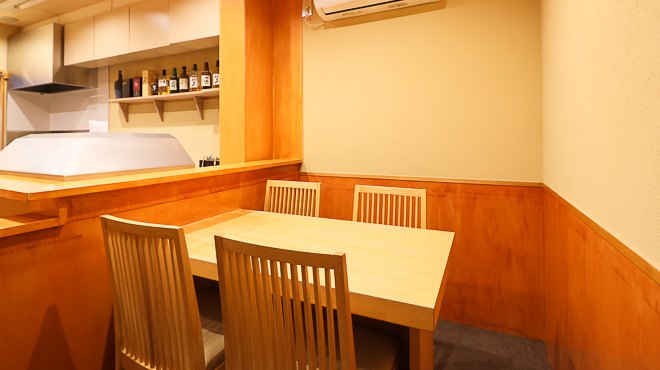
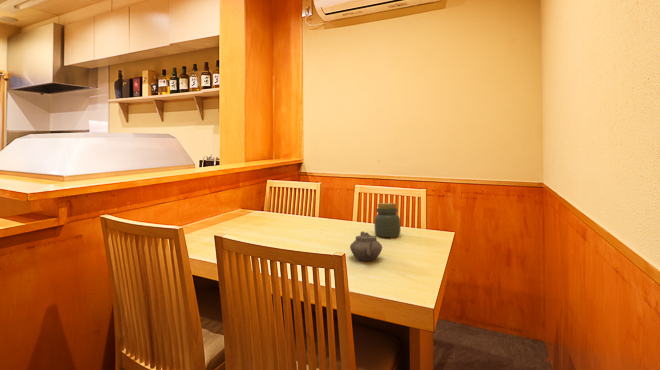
+ teapot [349,231,383,262]
+ jar [374,202,402,238]
